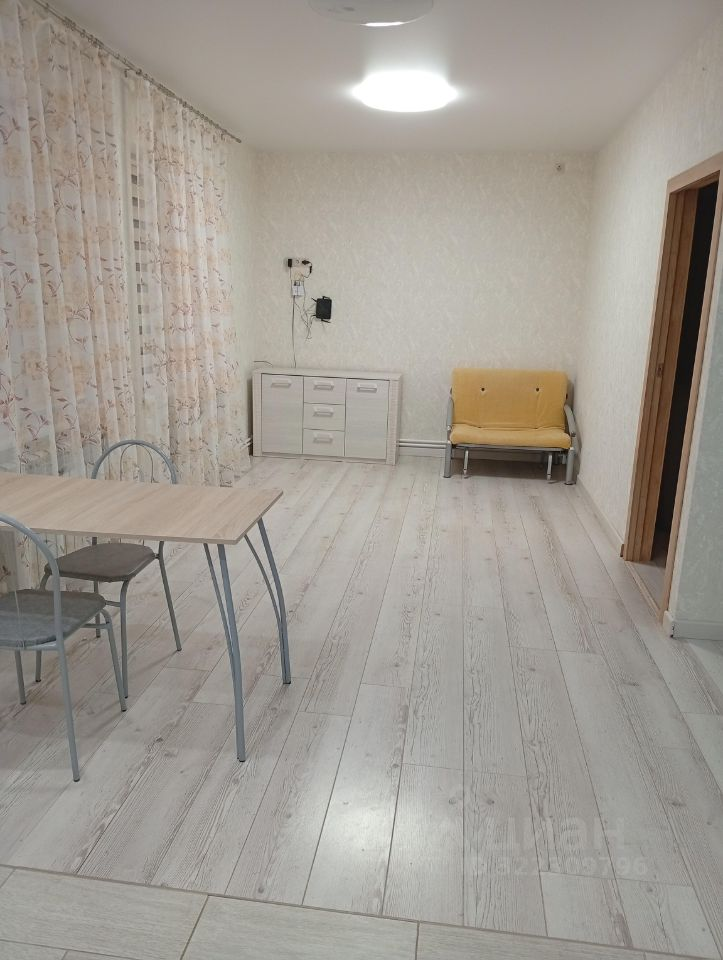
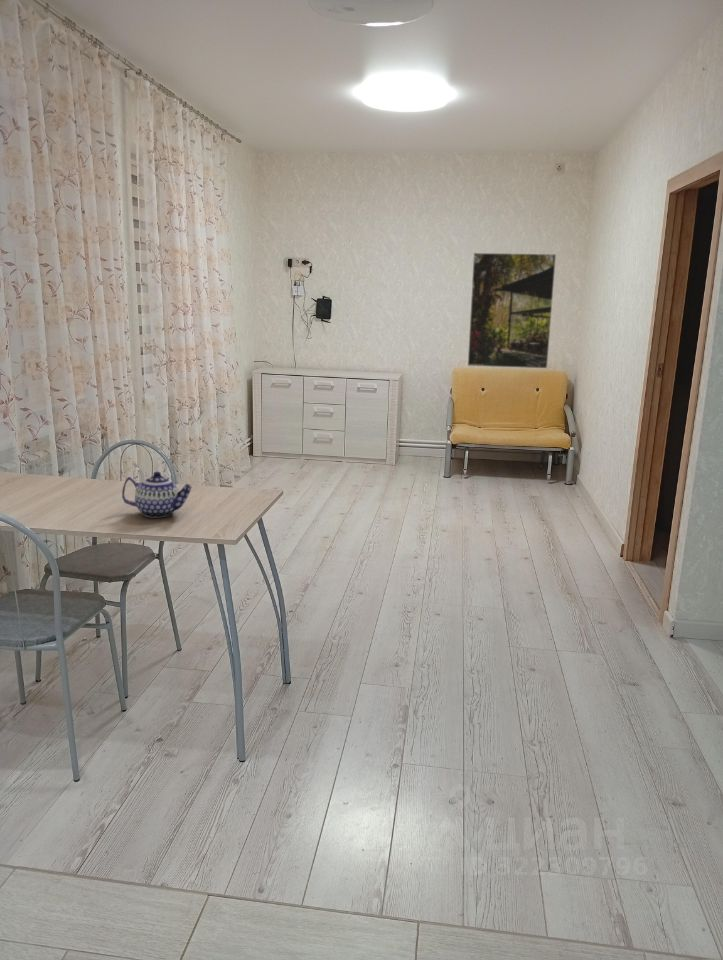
+ teapot [121,471,193,518]
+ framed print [467,252,557,369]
